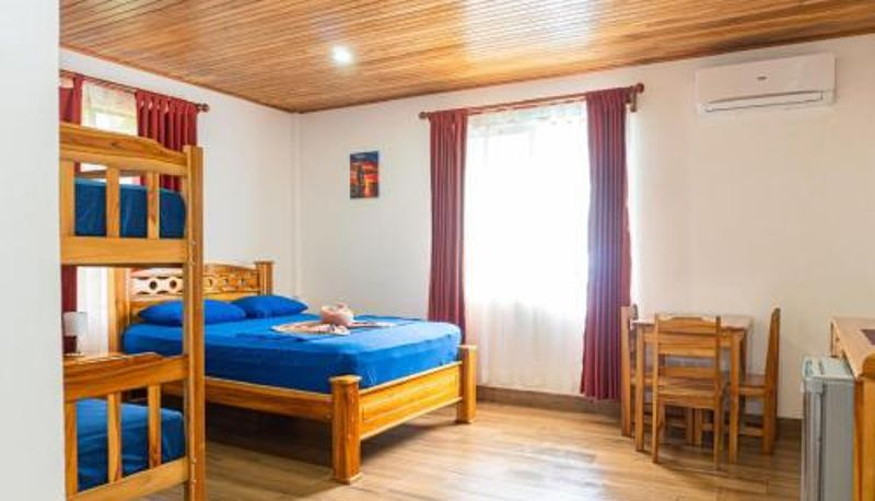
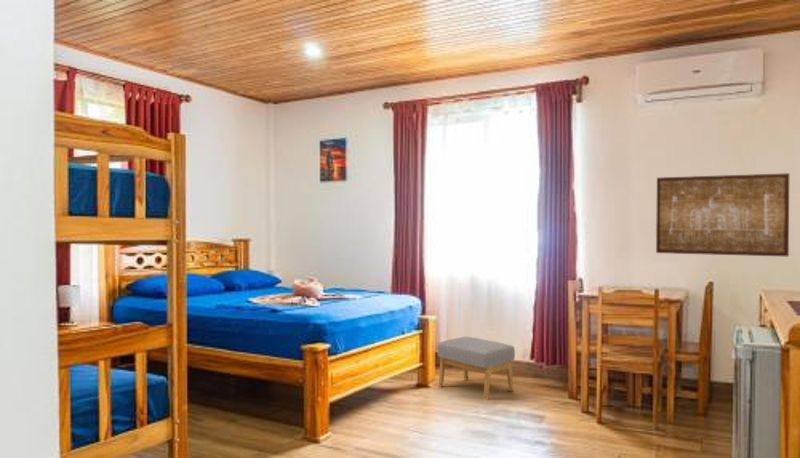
+ wall art [655,172,790,258]
+ footstool [437,336,516,401]
